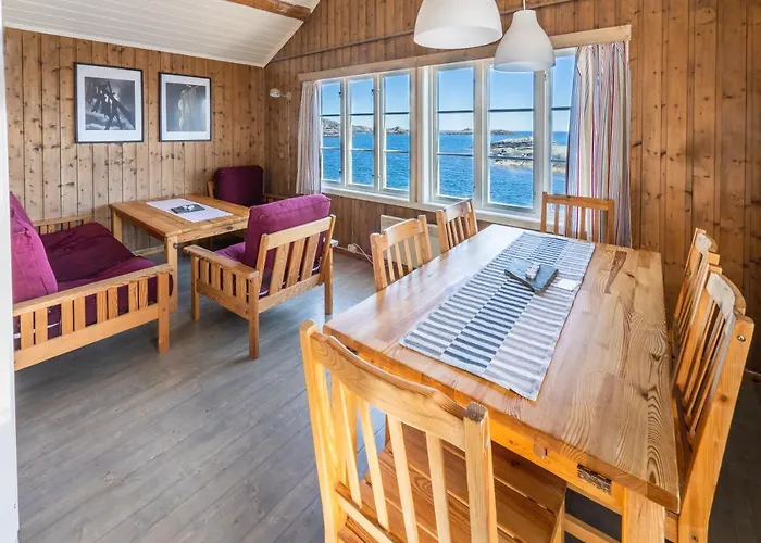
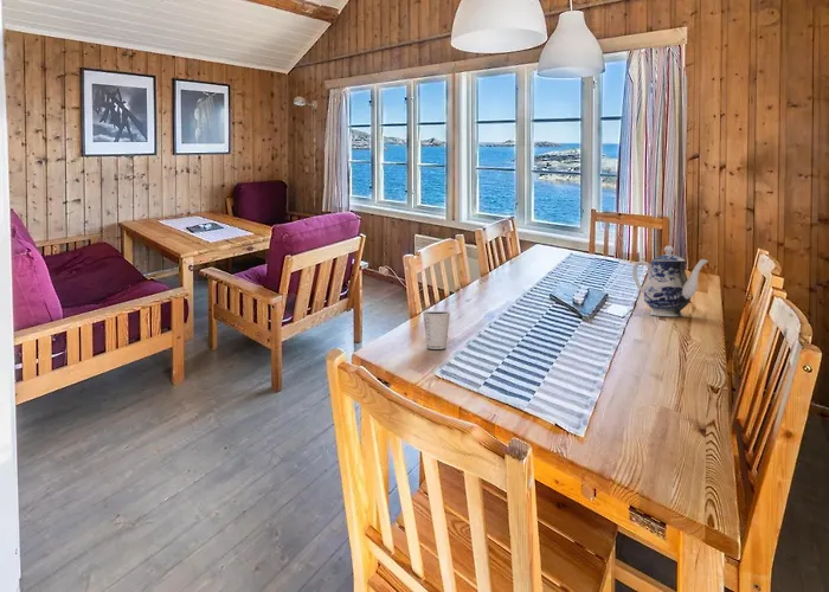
+ dixie cup [422,310,451,350]
+ teapot [631,245,709,317]
